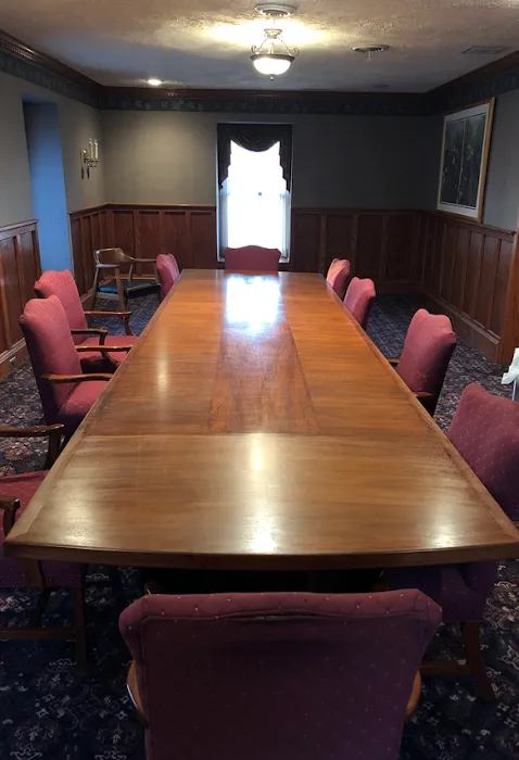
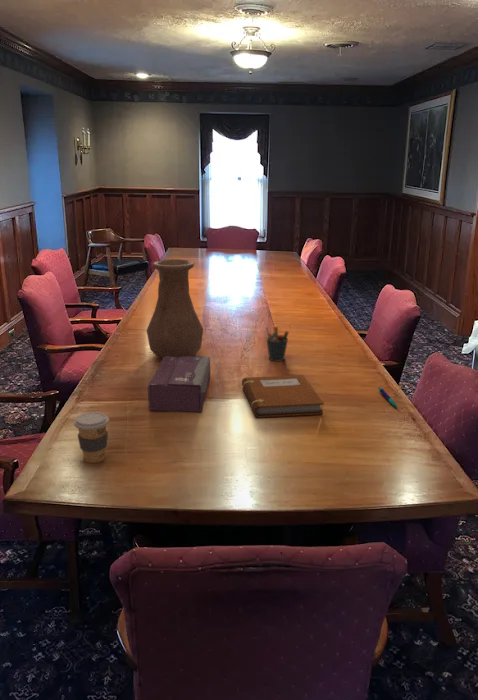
+ tissue box [147,355,211,413]
+ coffee cup [73,411,110,464]
+ pen holder [265,326,290,362]
+ pen [377,386,398,408]
+ vase [146,258,204,361]
+ notebook [241,374,325,419]
